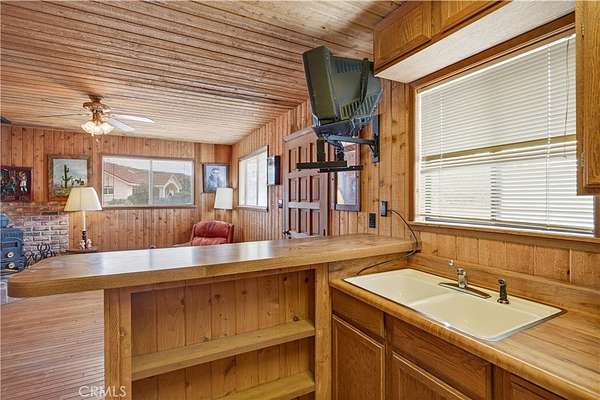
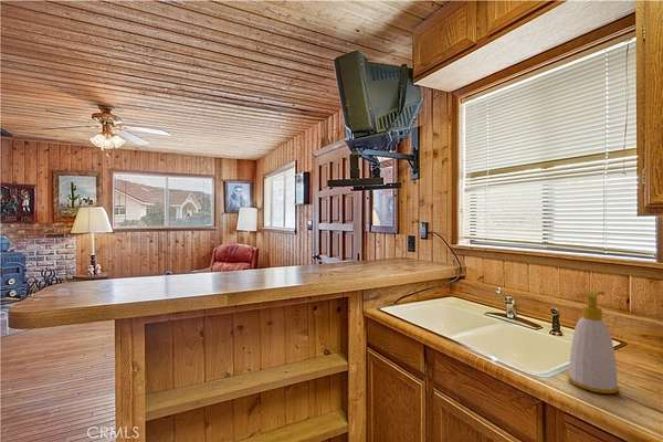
+ soap bottle [567,288,620,394]
